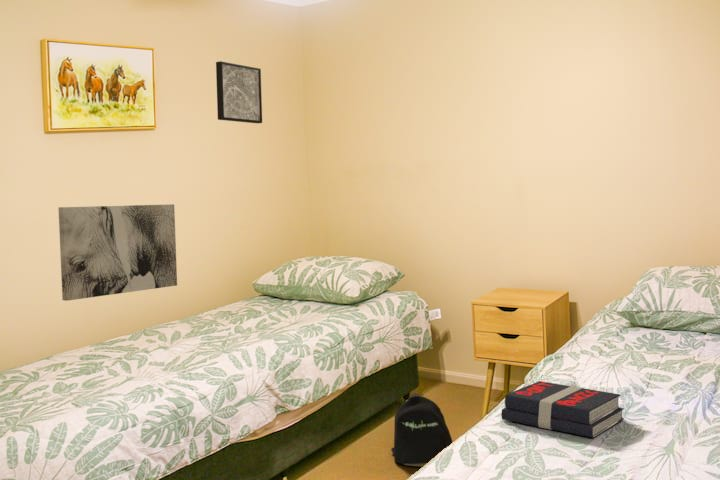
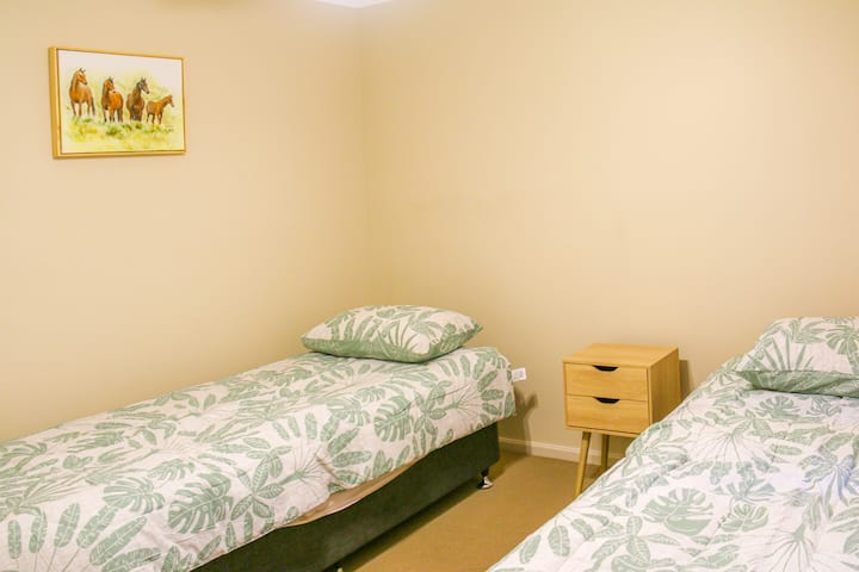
- wall art [215,60,263,124]
- backpack [390,391,453,468]
- wall art [57,203,178,302]
- book [500,380,625,439]
